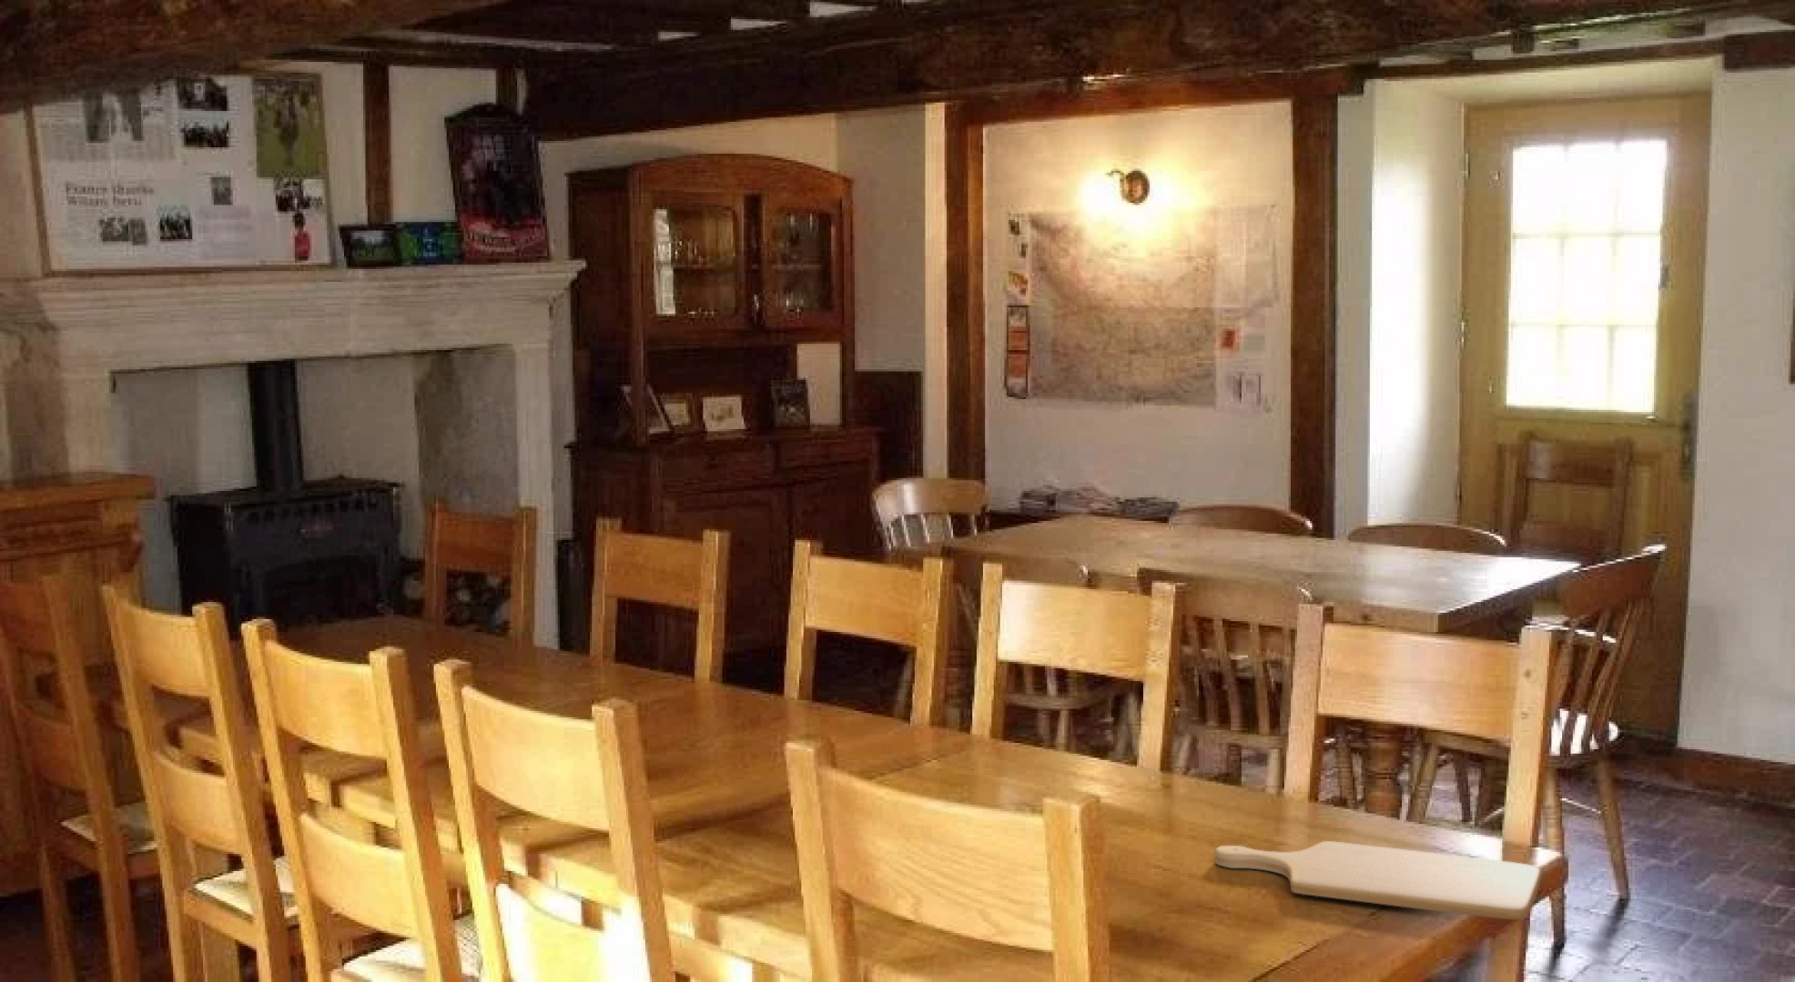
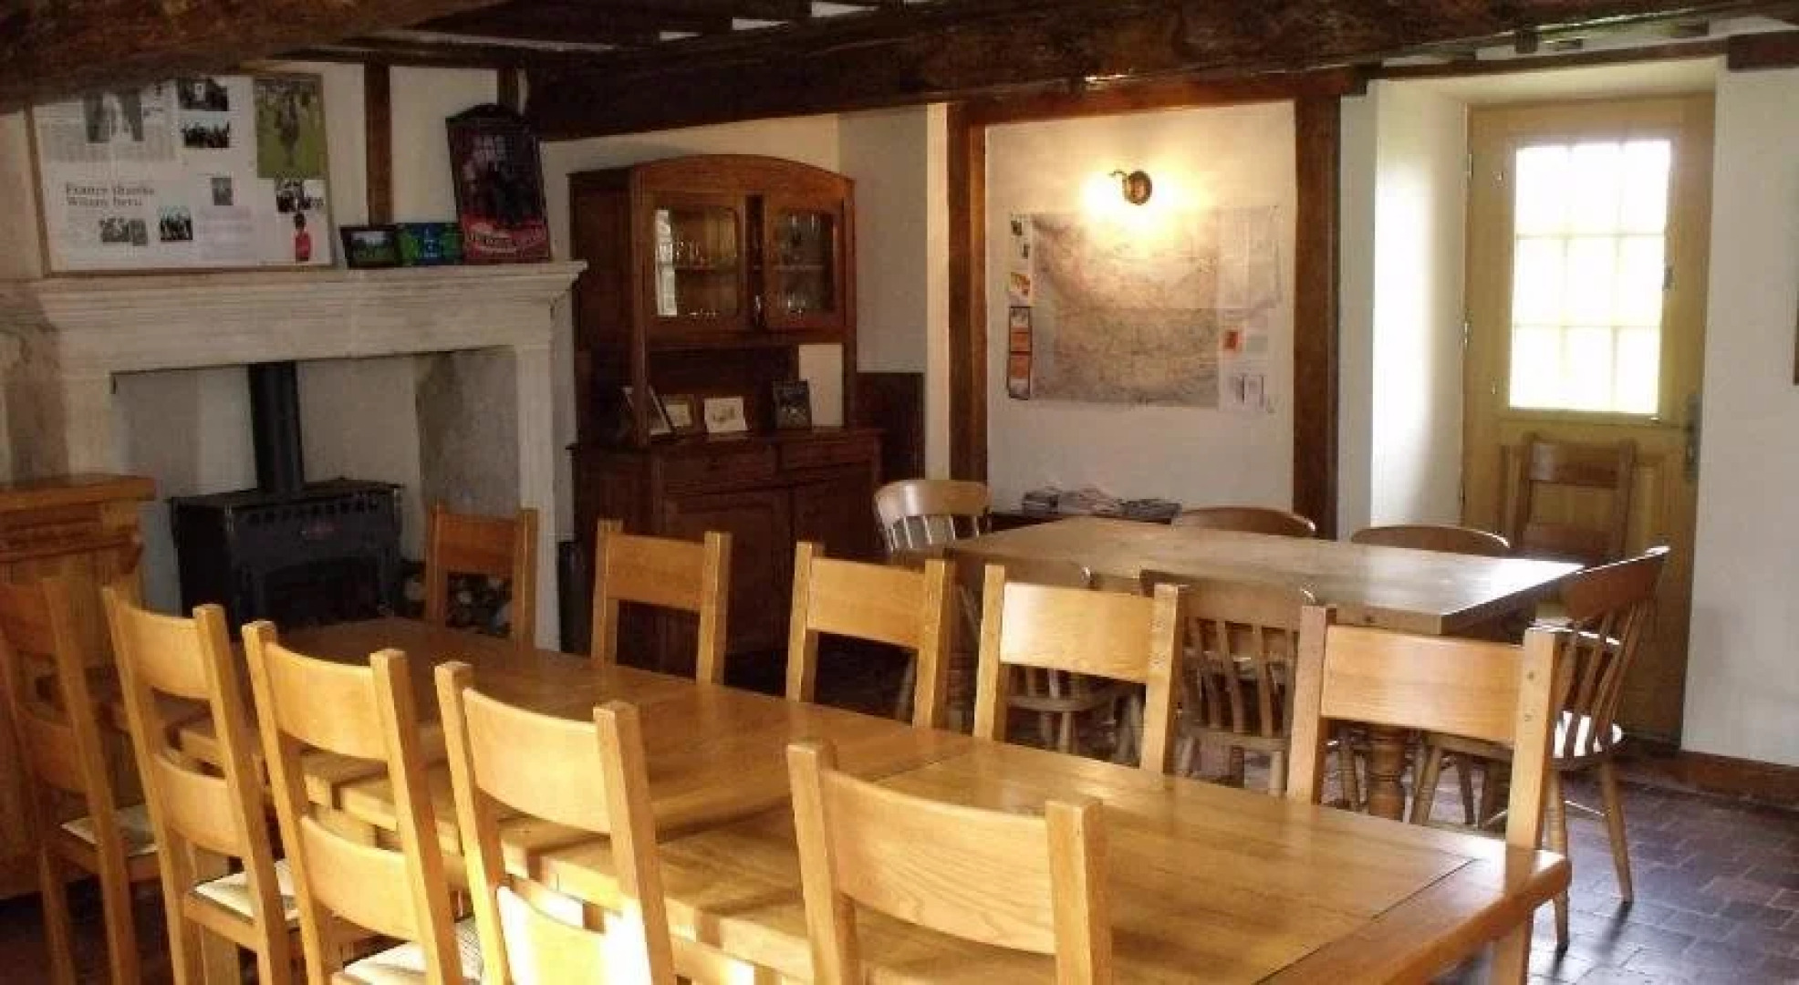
- chopping board [1214,841,1542,922]
